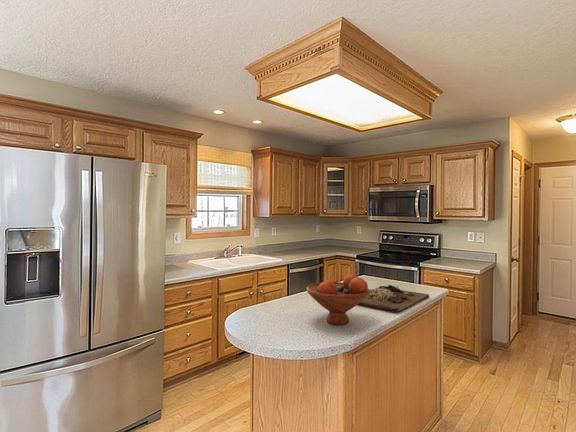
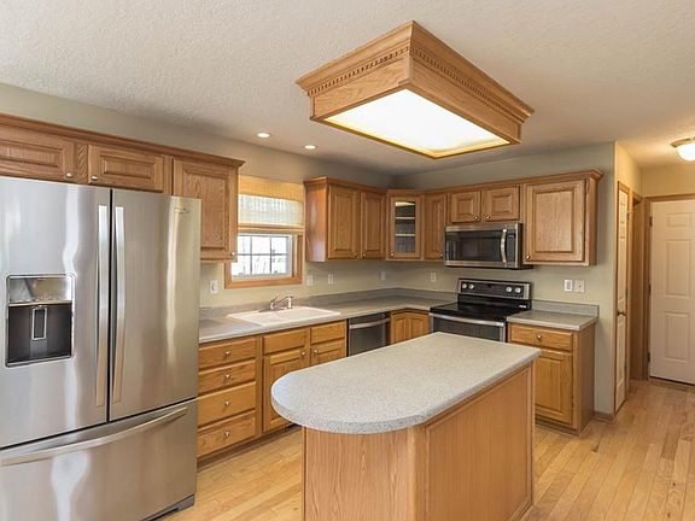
- cutting board [357,284,430,314]
- fruit bowl [305,273,370,326]
